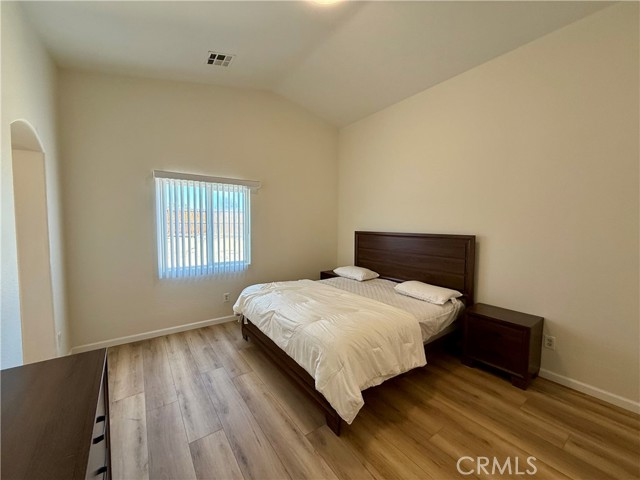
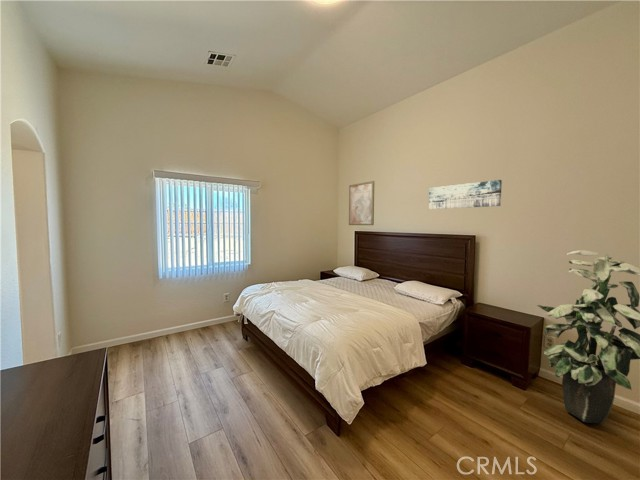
+ wall art [428,179,503,210]
+ indoor plant [536,249,640,425]
+ wall art [348,180,375,226]
